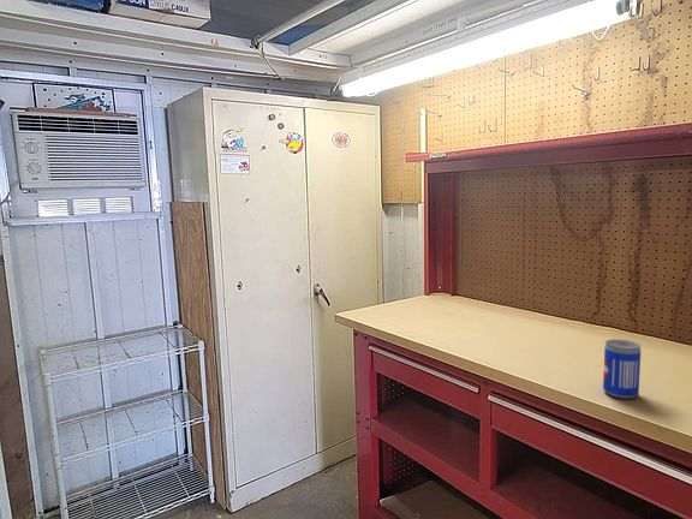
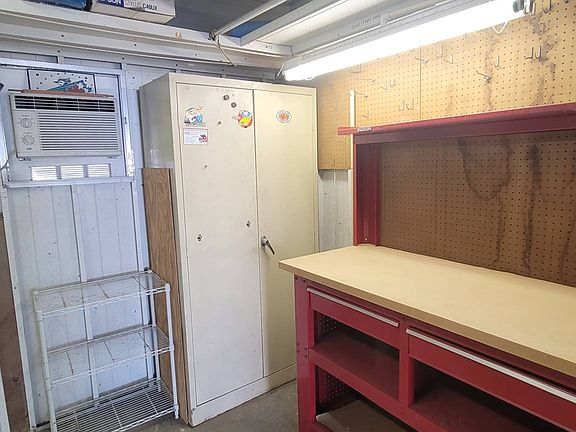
- beer can [602,338,642,400]
